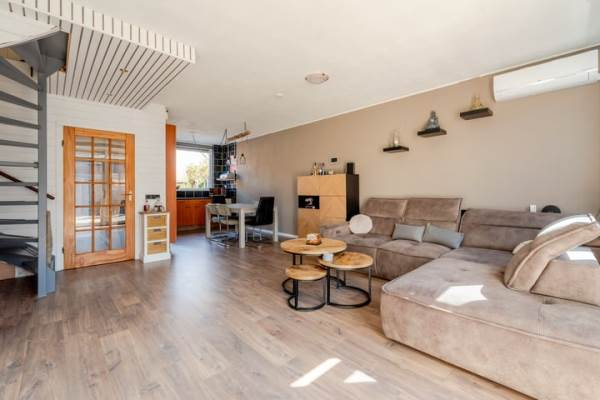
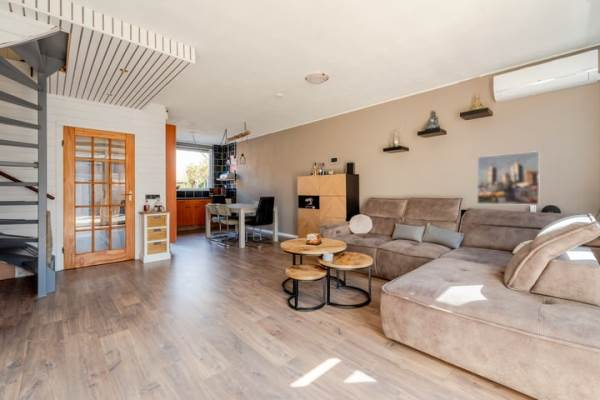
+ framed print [476,150,541,206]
